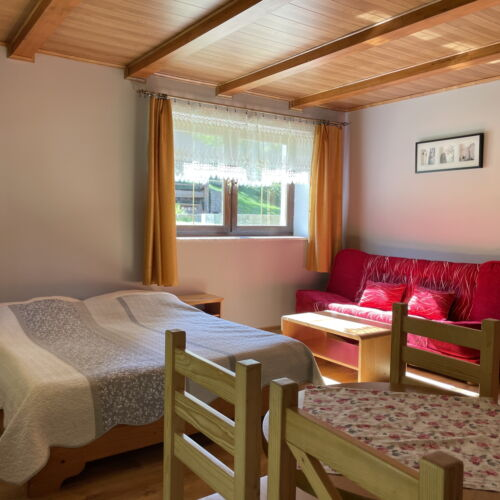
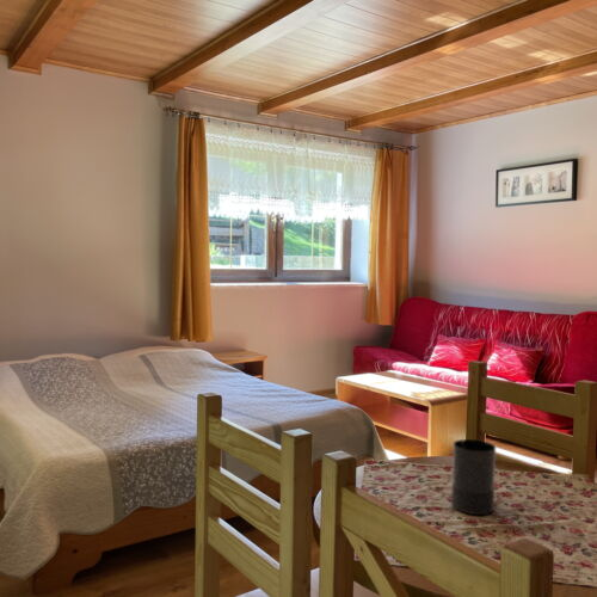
+ candle [448,433,497,516]
